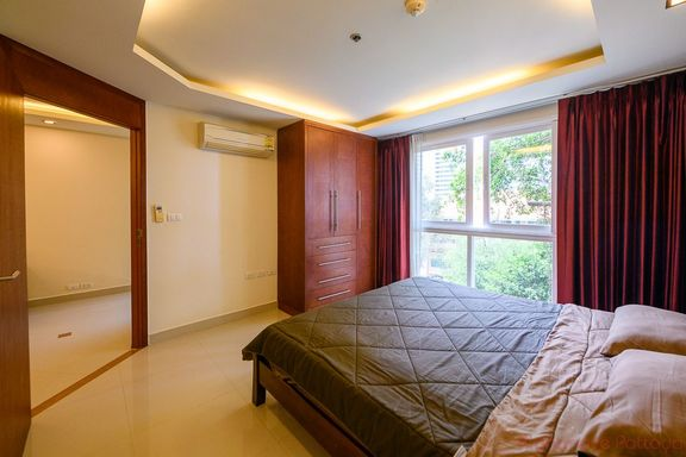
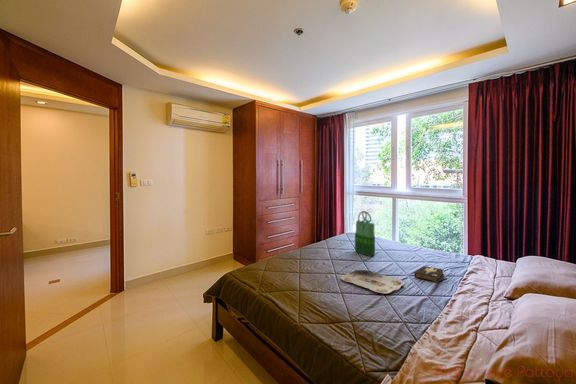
+ tote bag [354,210,376,257]
+ serving tray [340,269,406,295]
+ hardback book [413,265,445,283]
